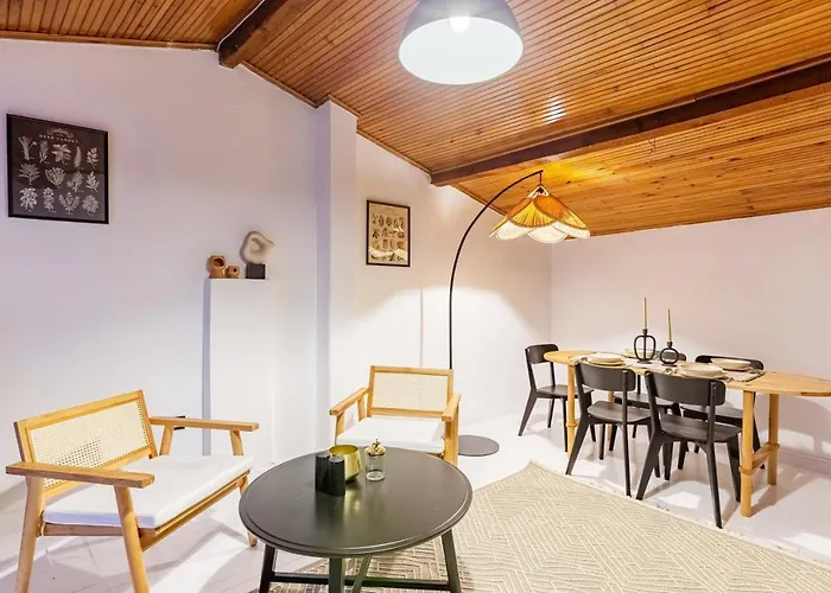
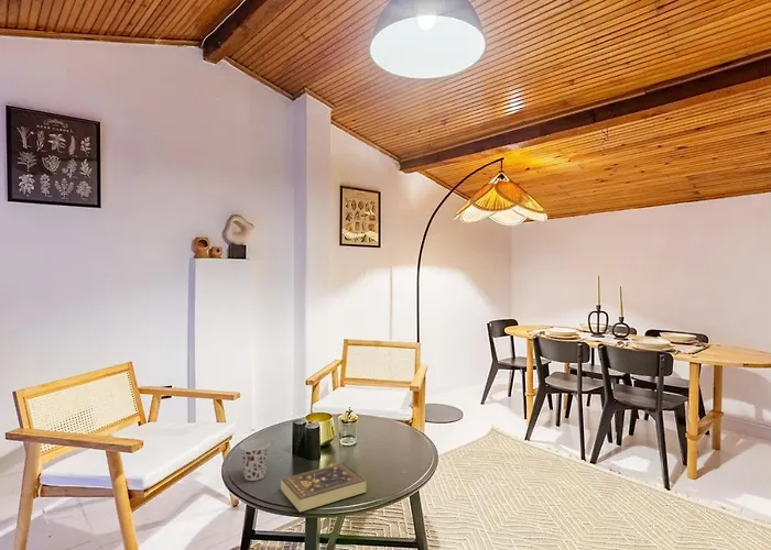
+ book [280,462,367,513]
+ cup [239,439,271,482]
